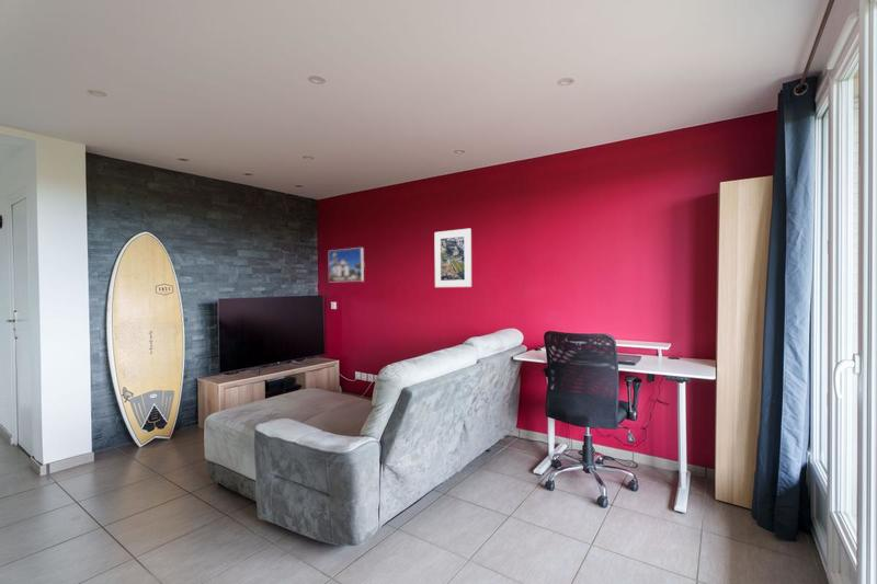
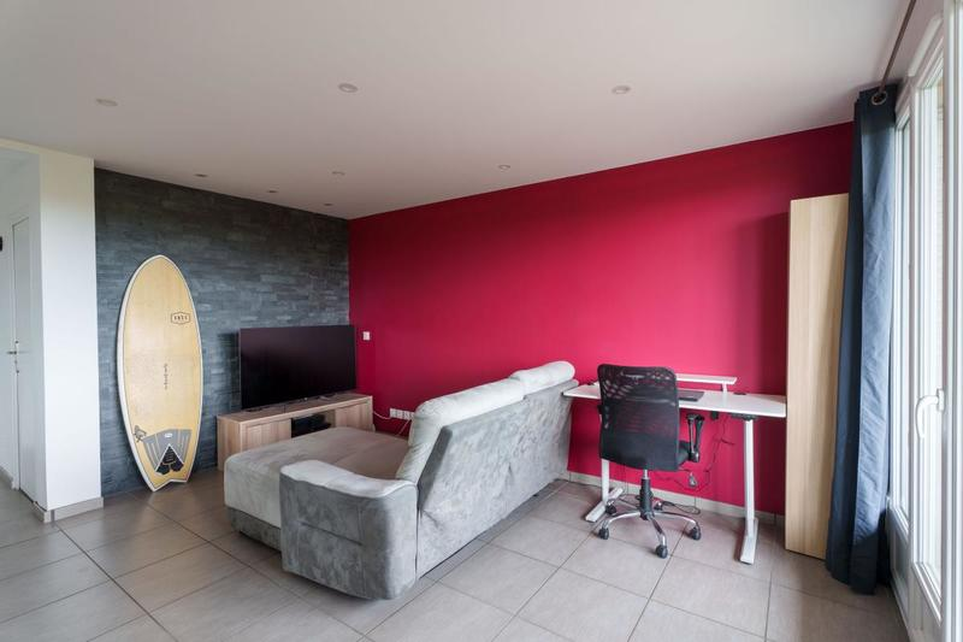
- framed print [328,247,365,283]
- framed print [433,228,472,288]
